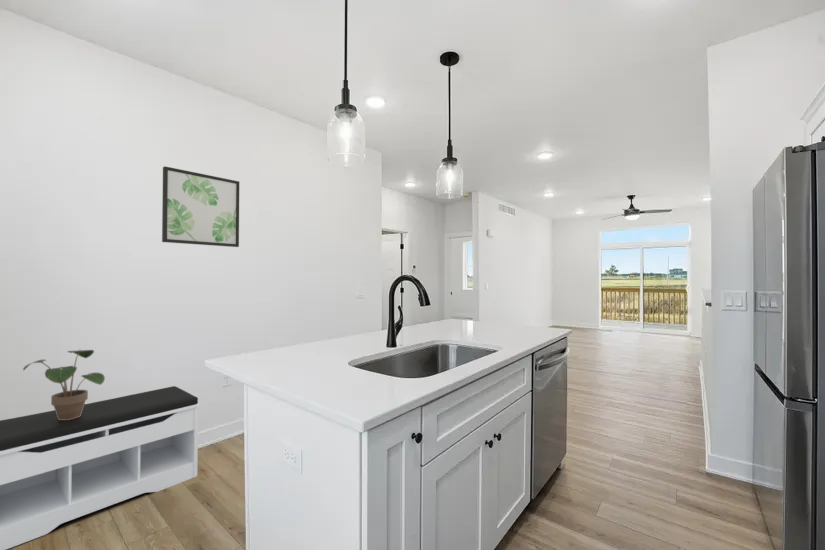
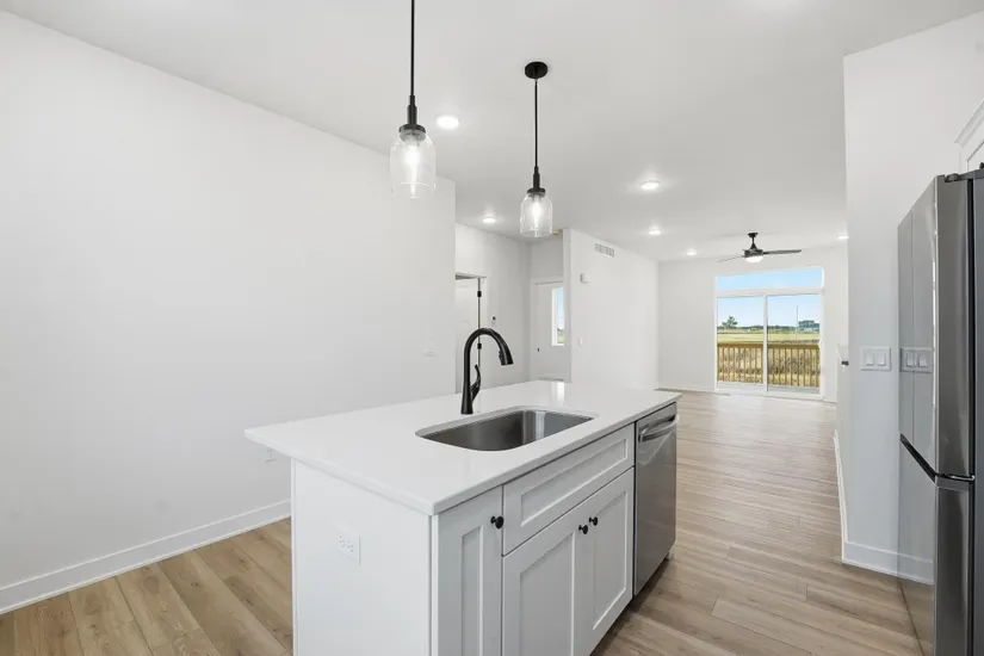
- bench [0,385,200,550]
- potted plant [22,348,106,420]
- wall art [161,165,240,248]
